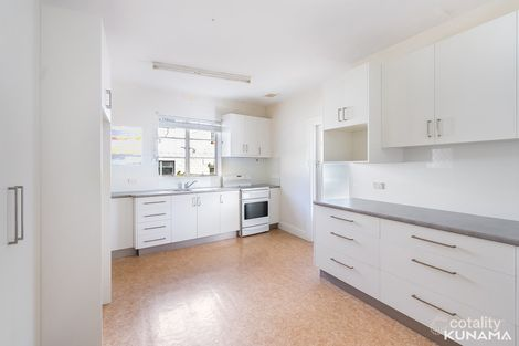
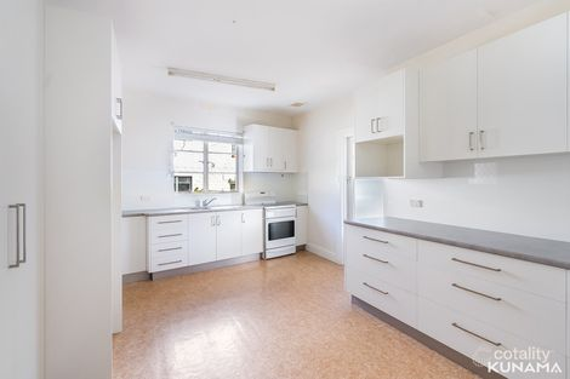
- wall art [110,125,144,167]
